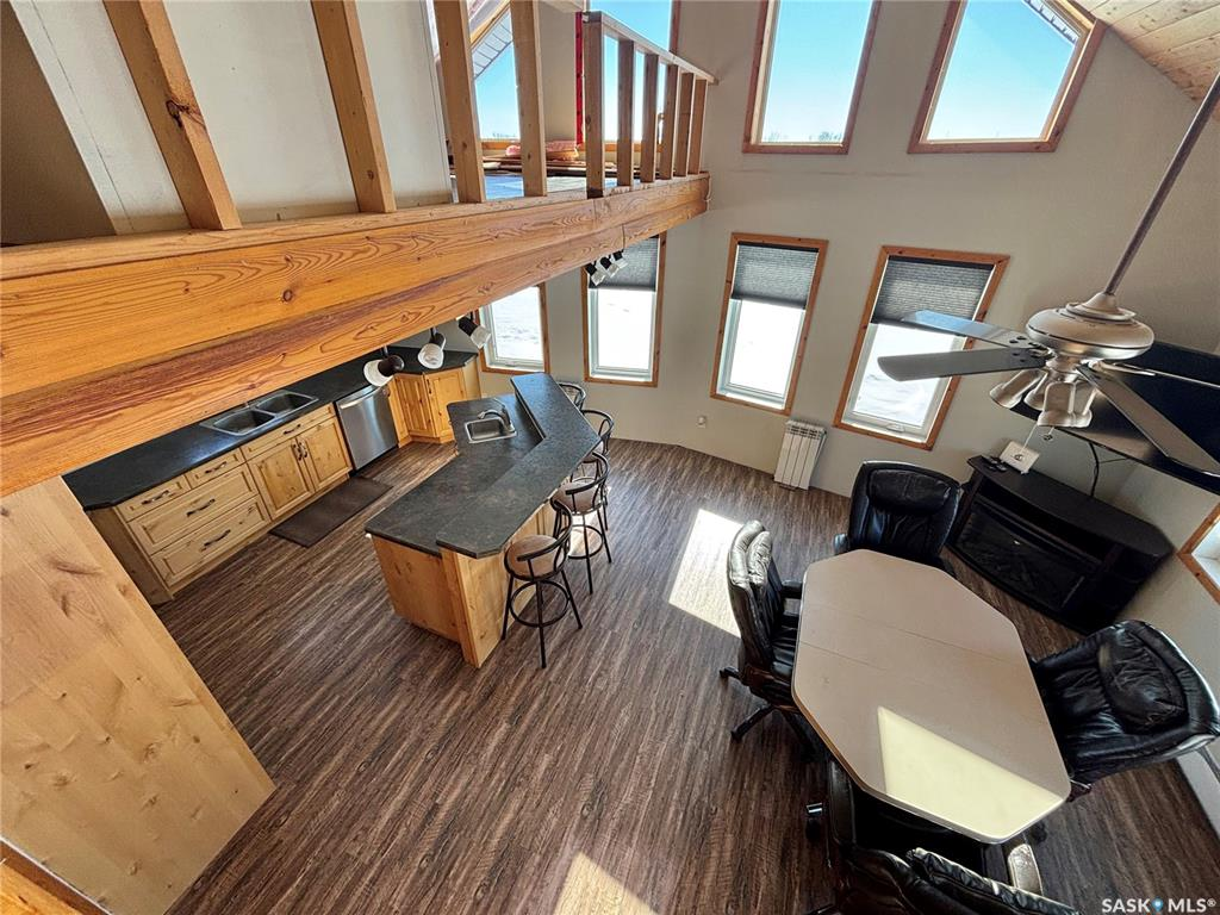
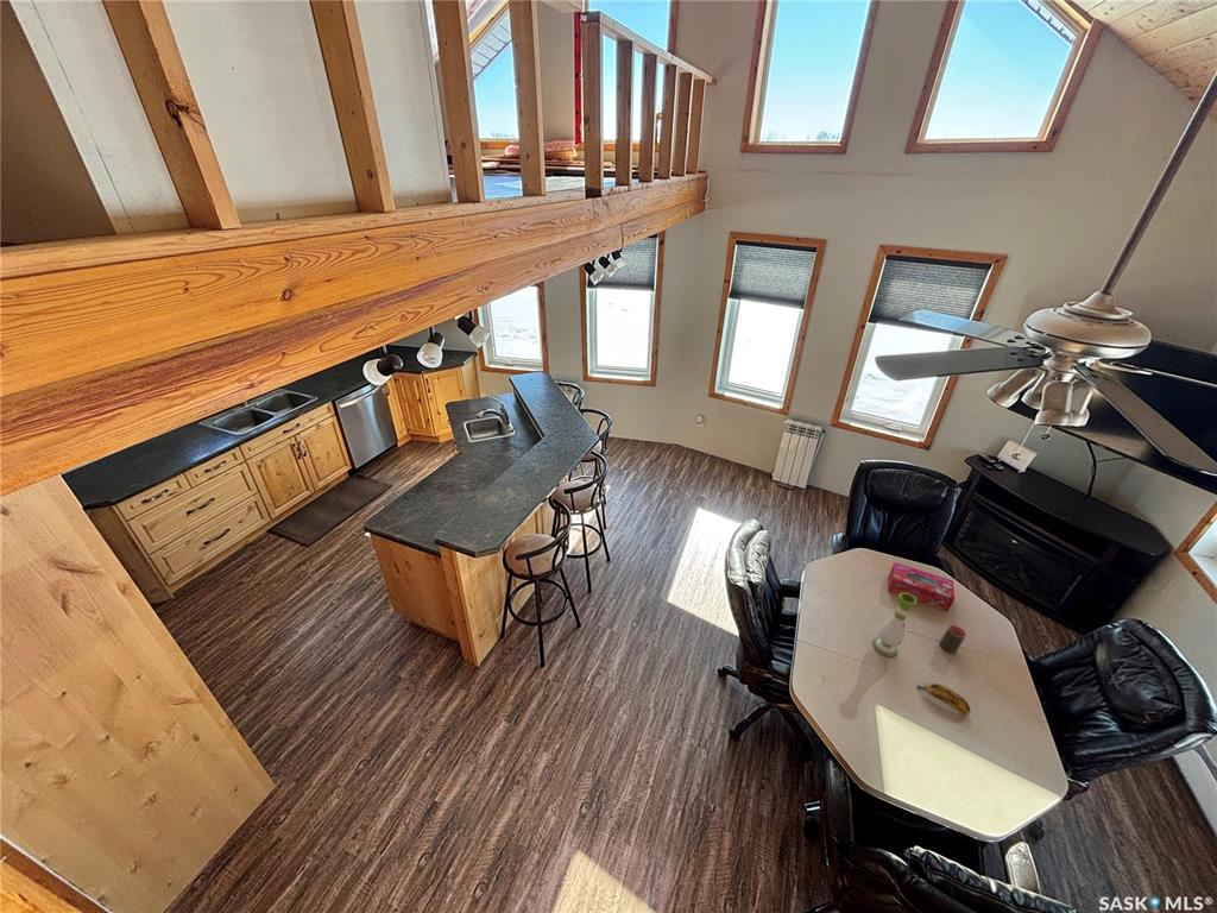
+ cup [938,624,967,655]
+ banana [916,682,971,717]
+ vase [871,592,919,657]
+ tissue box [887,561,956,612]
